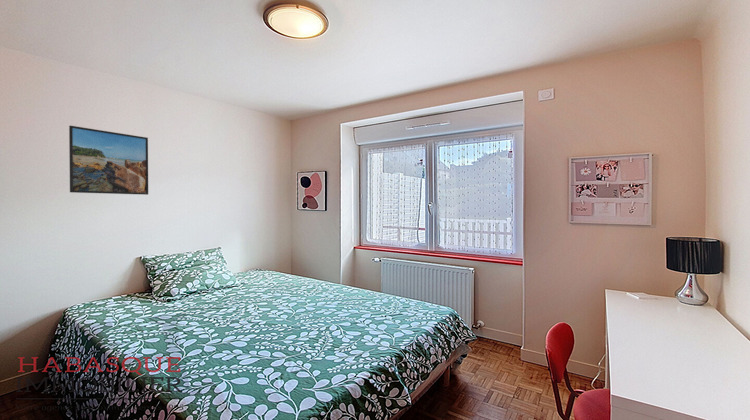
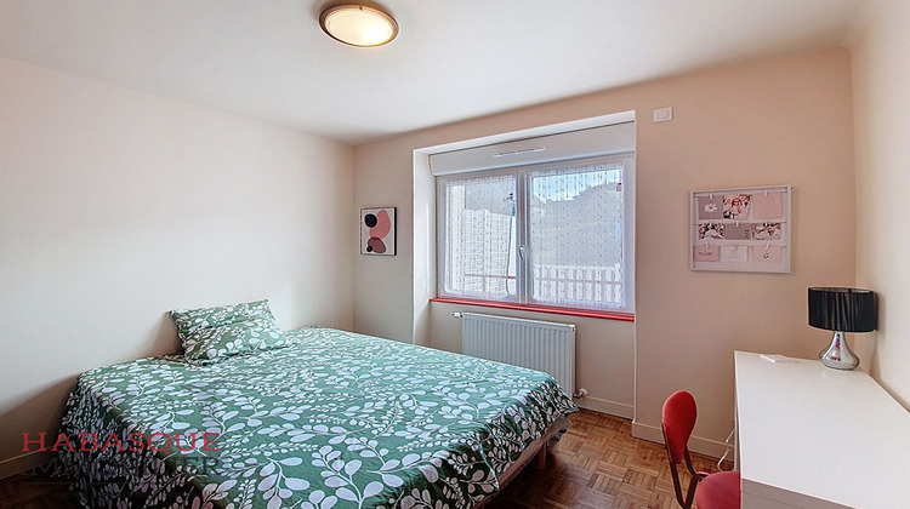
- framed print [68,125,149,196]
